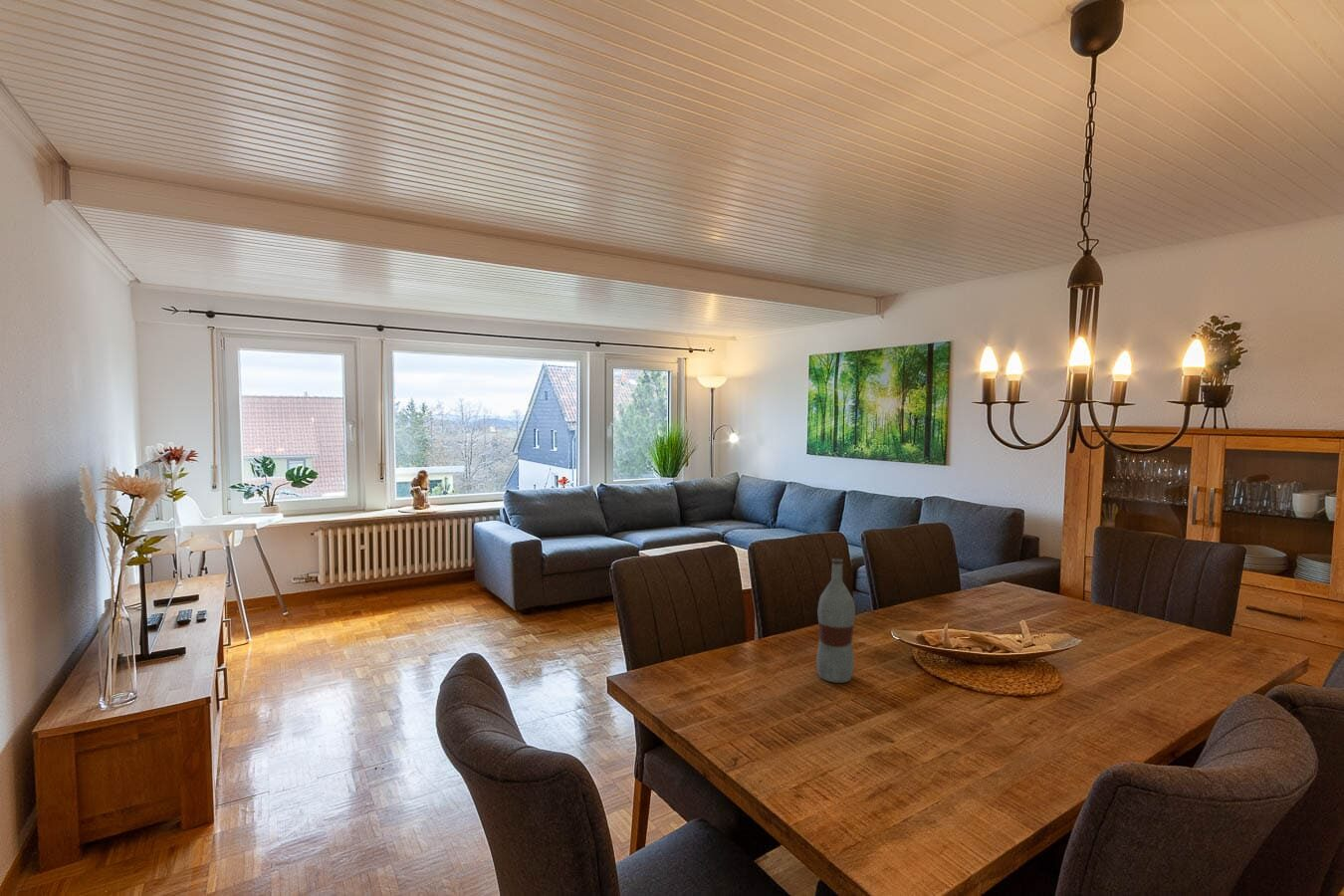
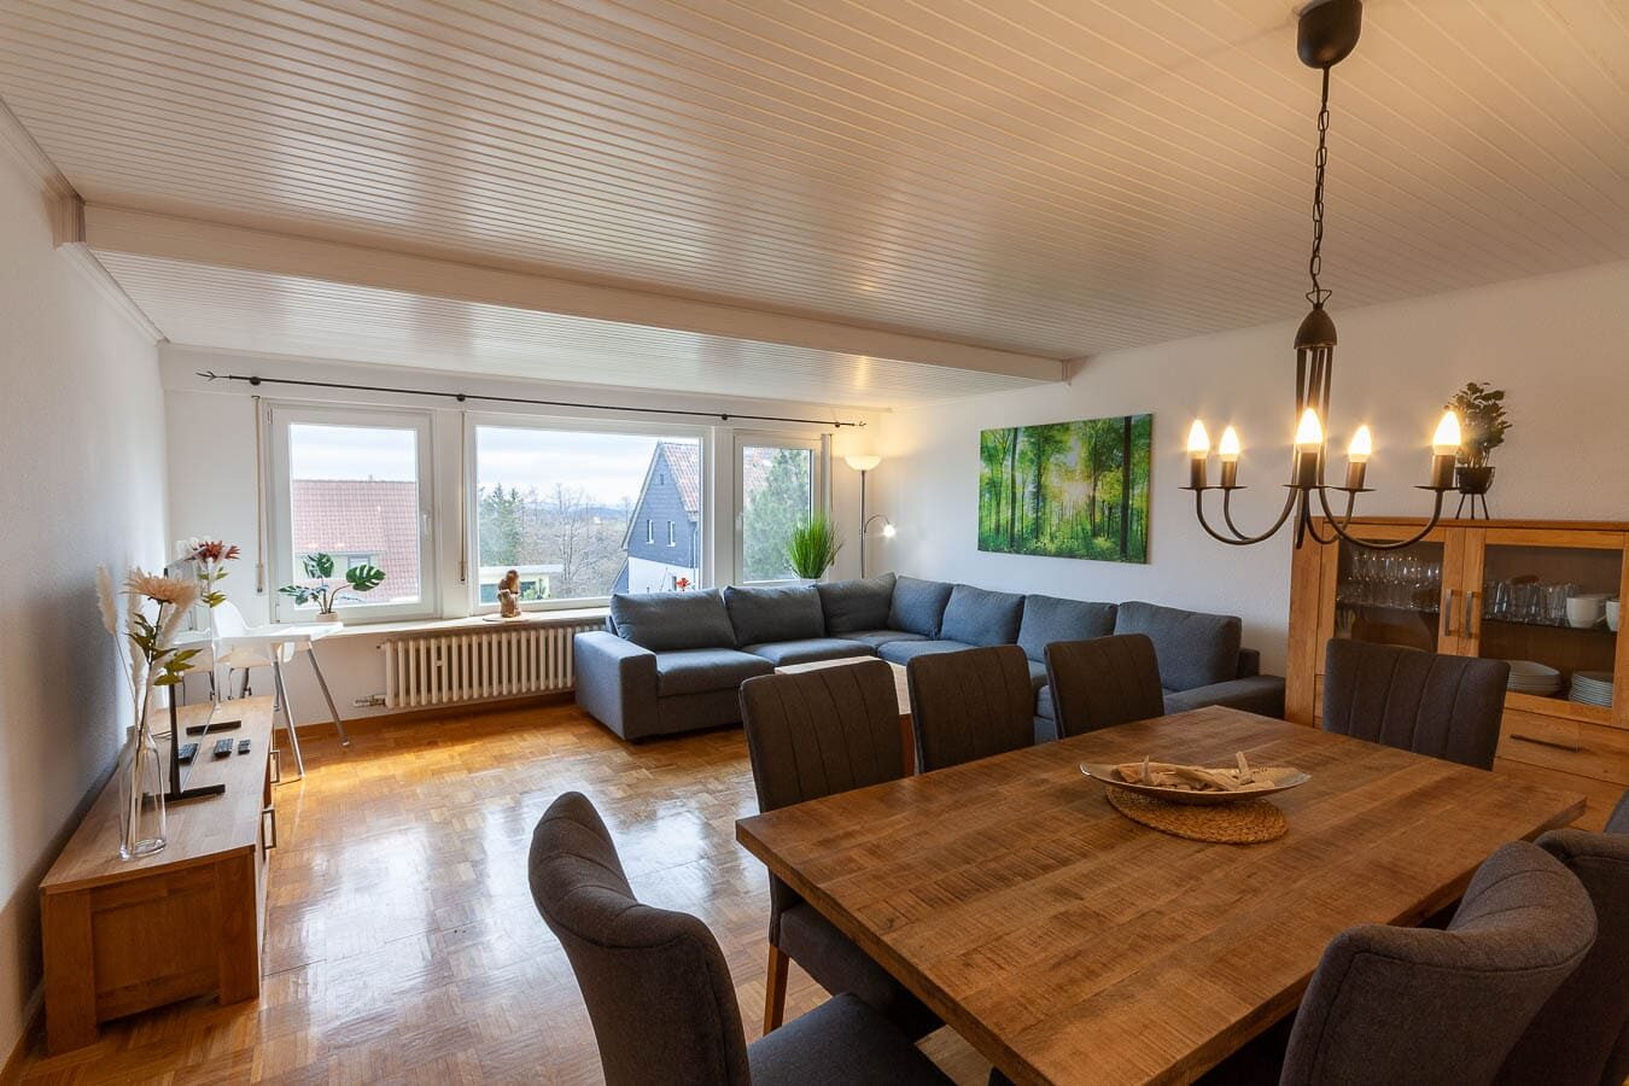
- bottle [815,558,856,684]
